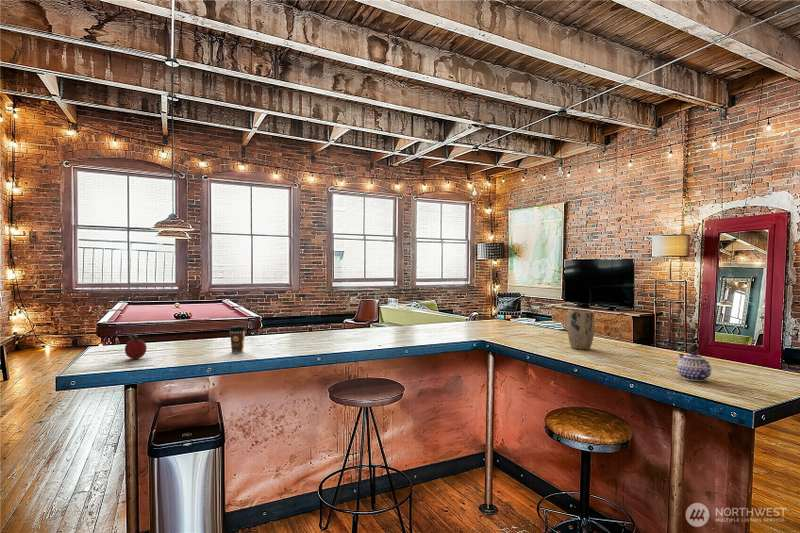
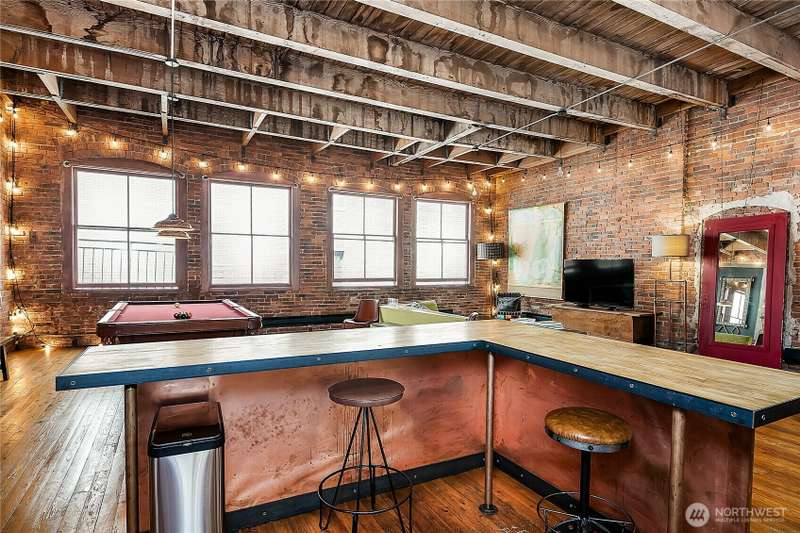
- coffee cup [228,325,247,354]
- fruit [124,334,148,360]
- plant pot [566,308,596,351]
- teapot [676,350,712,382]
